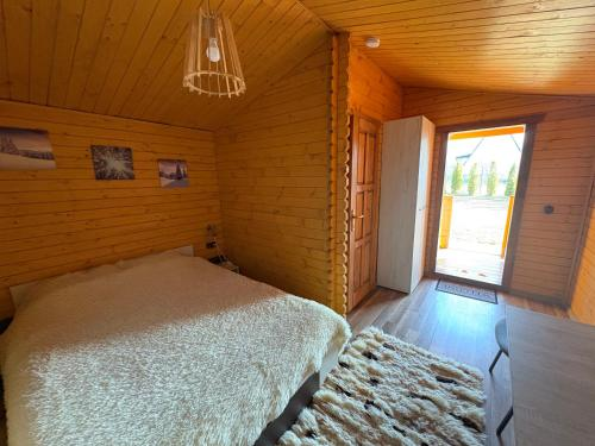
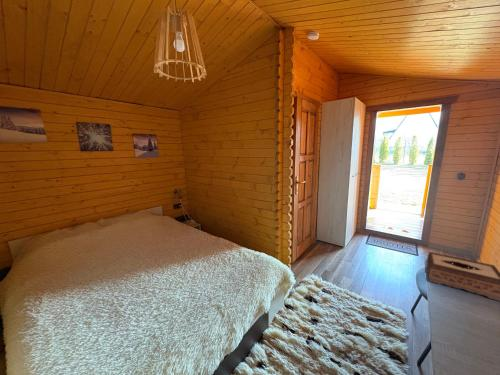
+ tissue box [426,251,500,302]
